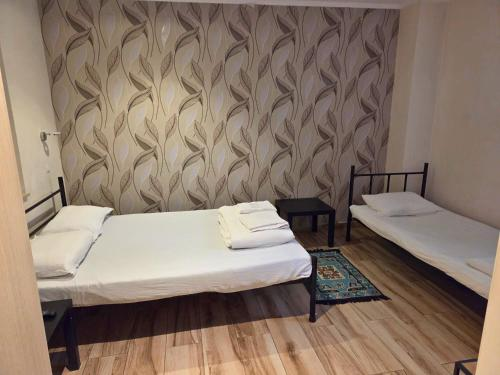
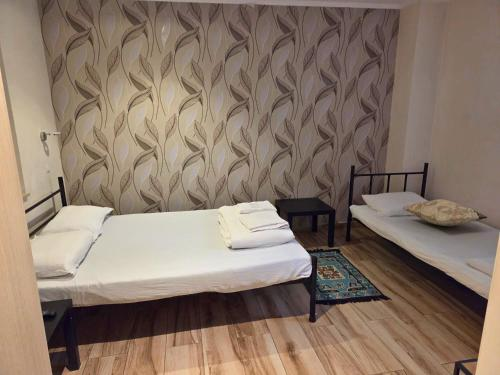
+ decorative pillow [402,198,488,227]
